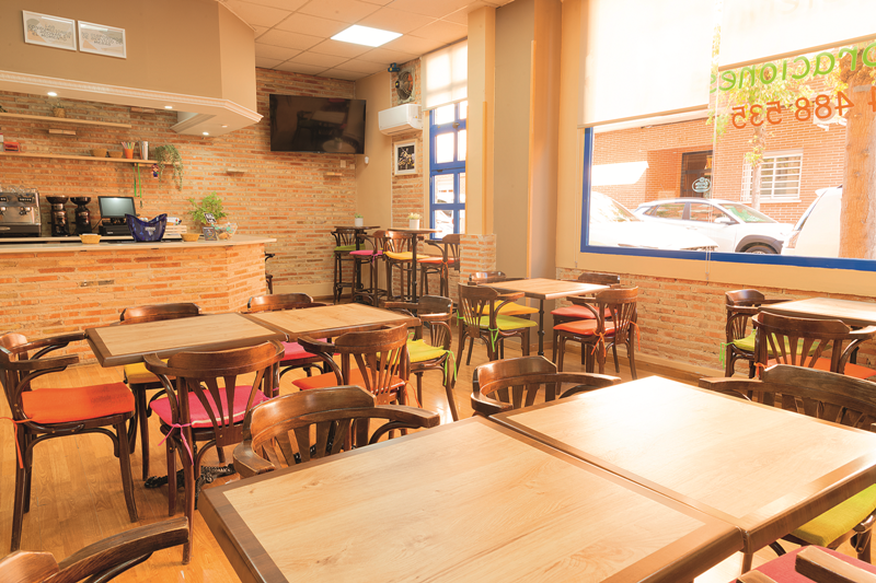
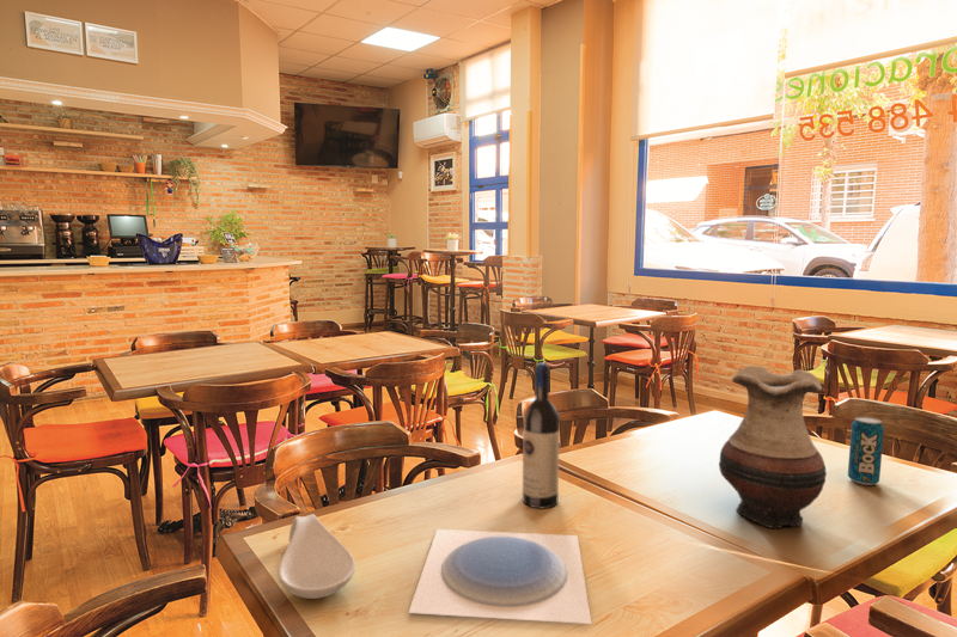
+ beverage can [847,416,885,486]
+ wine bottle [522,362,561,509]
+ vase [718,366,828,529]
+ spoon rest [278,513,356,600]
+ plate [407,528,592,625]
